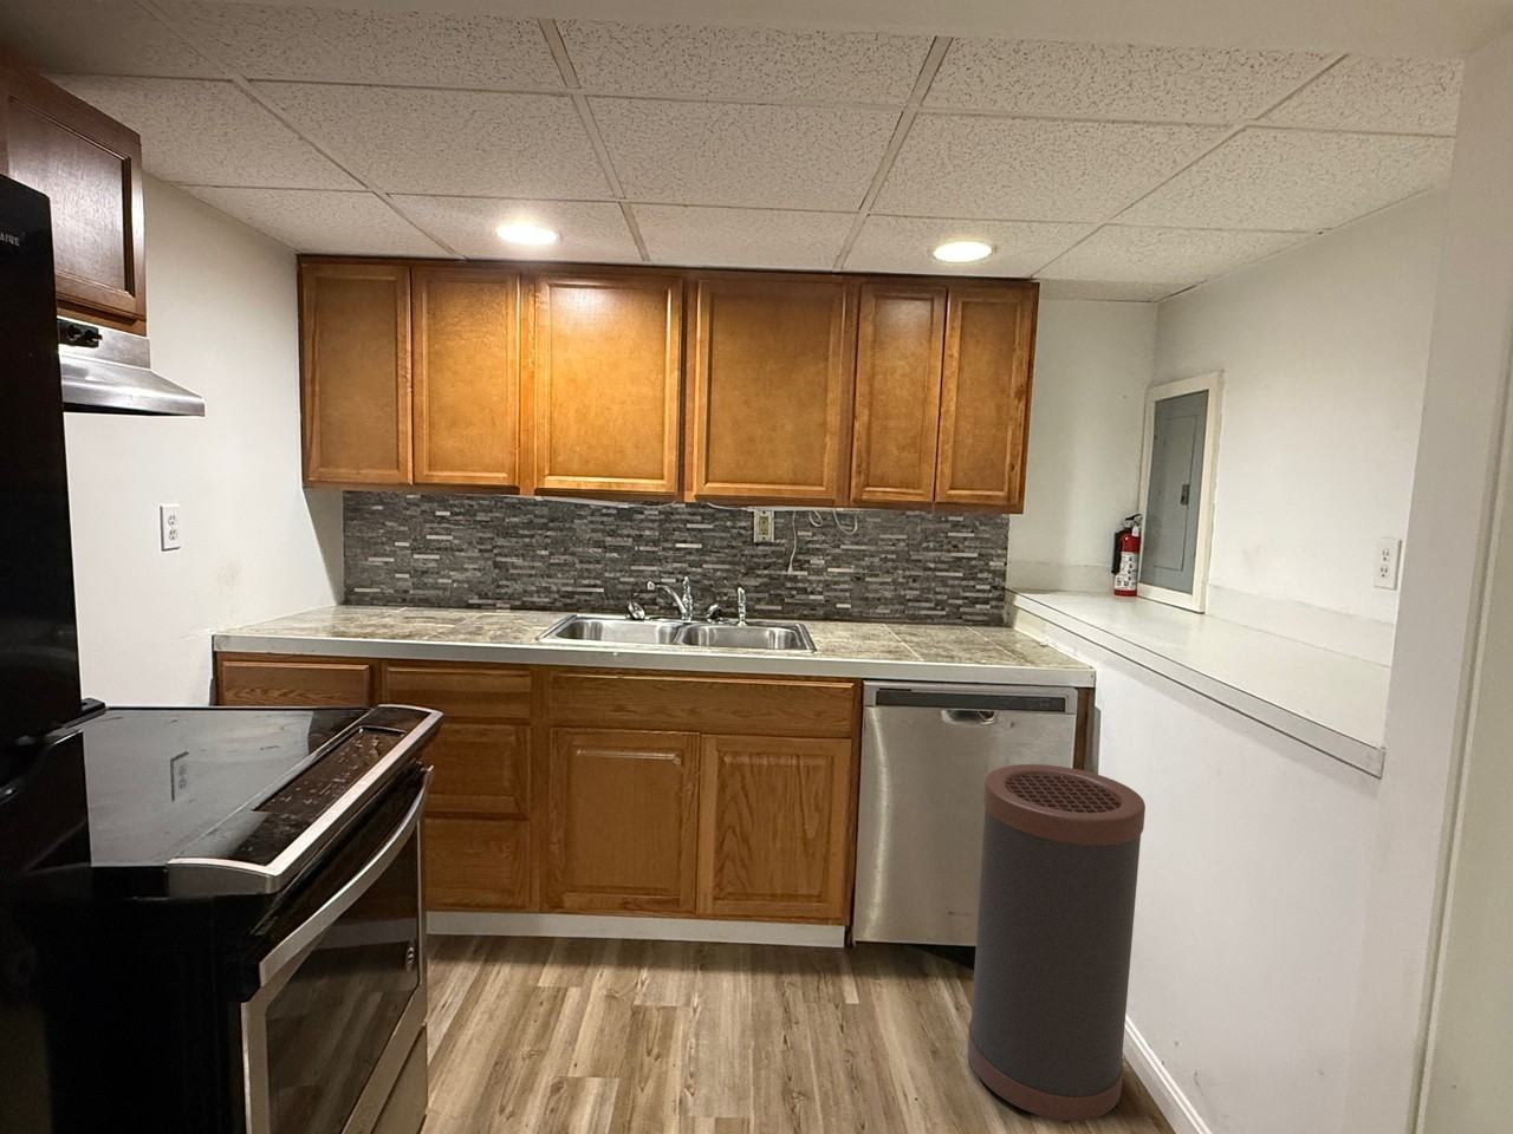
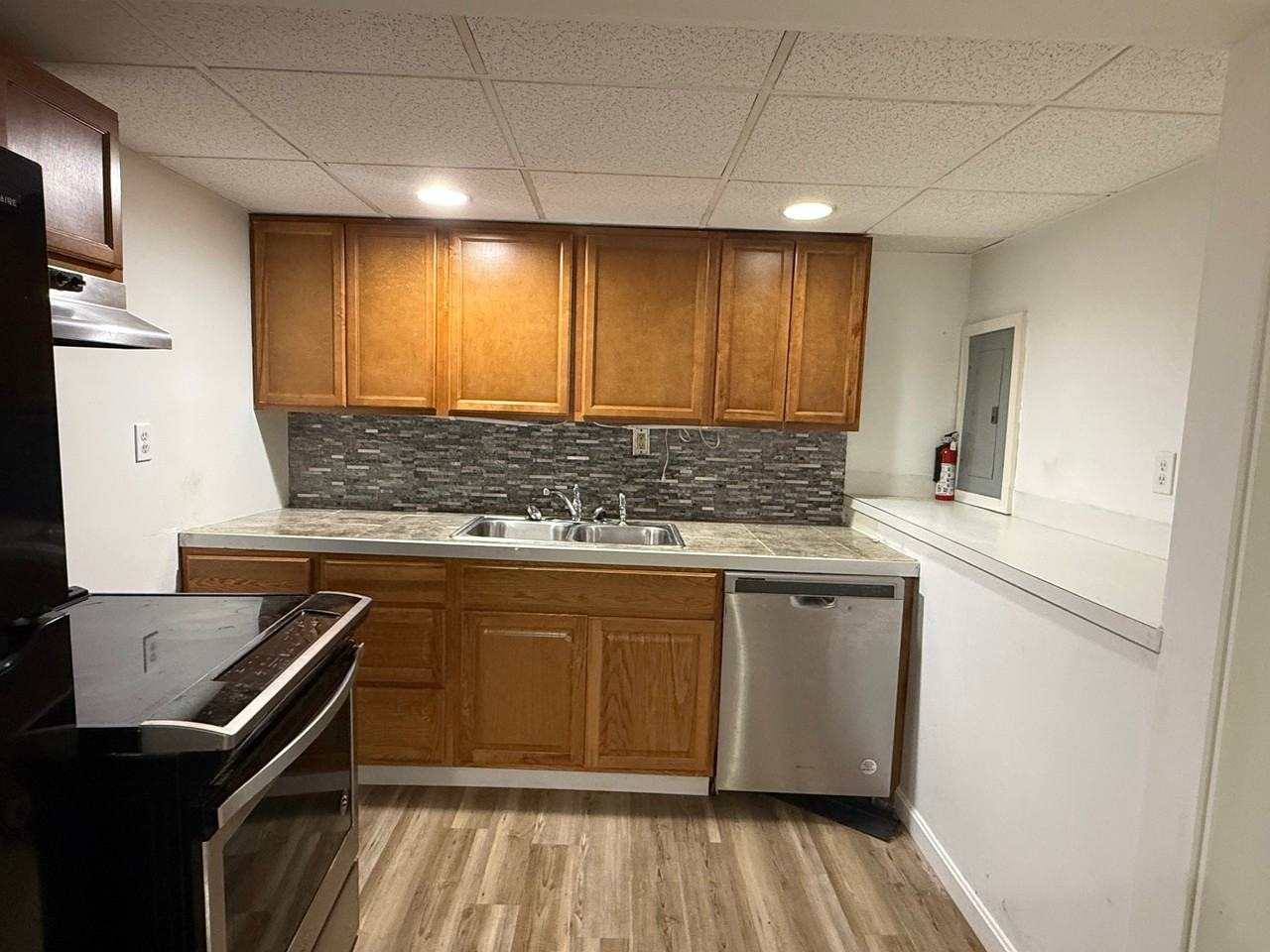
- trash can [967,764,1146,1124]
